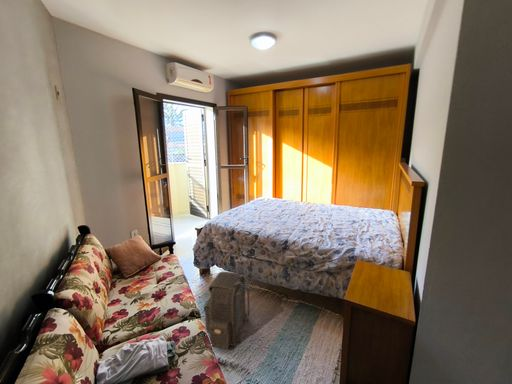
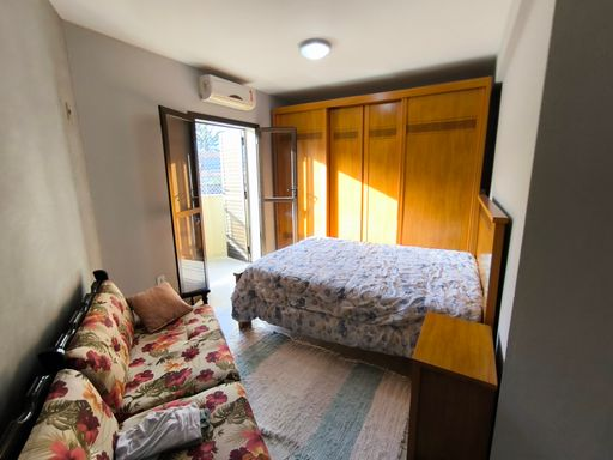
- backpack [203,271,251,350]
